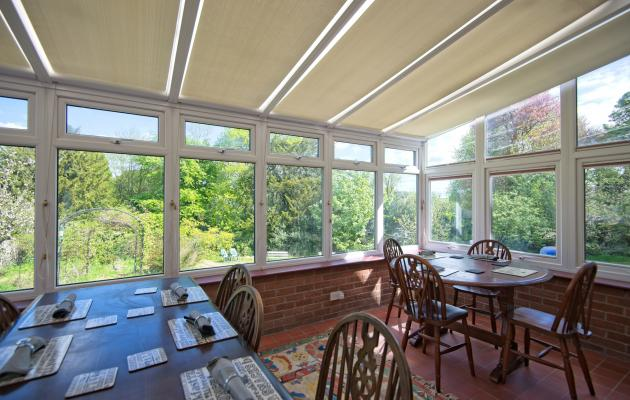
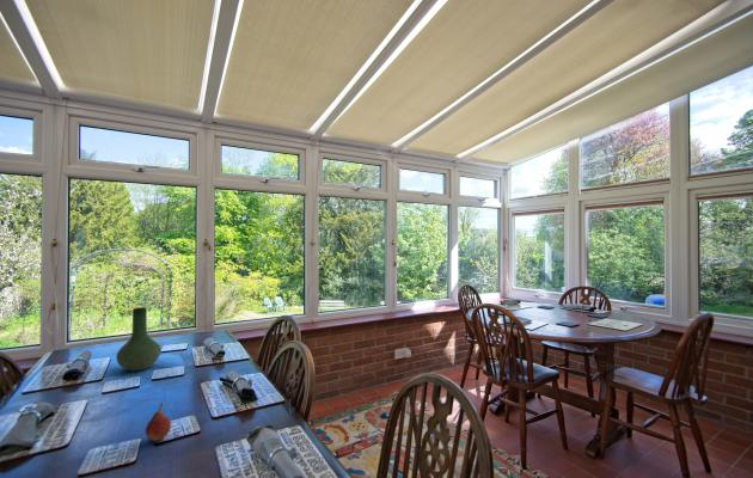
+ vase [115,306,163,372]
+ fruit [145,402,172,442]
